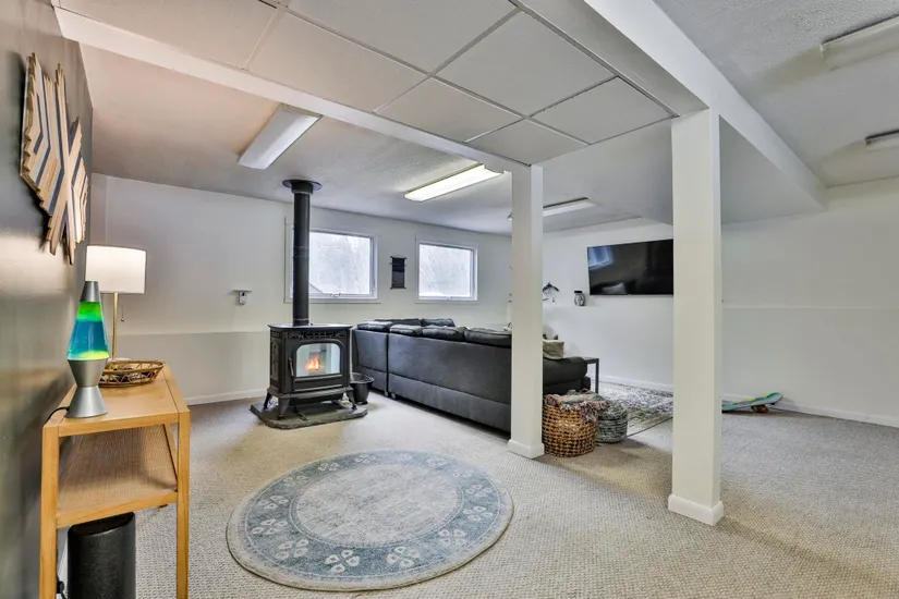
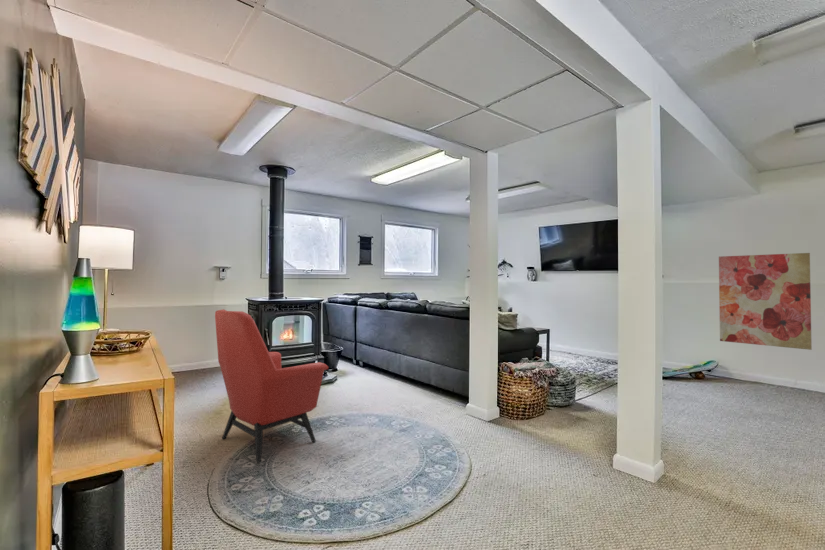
+ armchair [214,308,329,463]
+ wall art [718,252,813,351]
